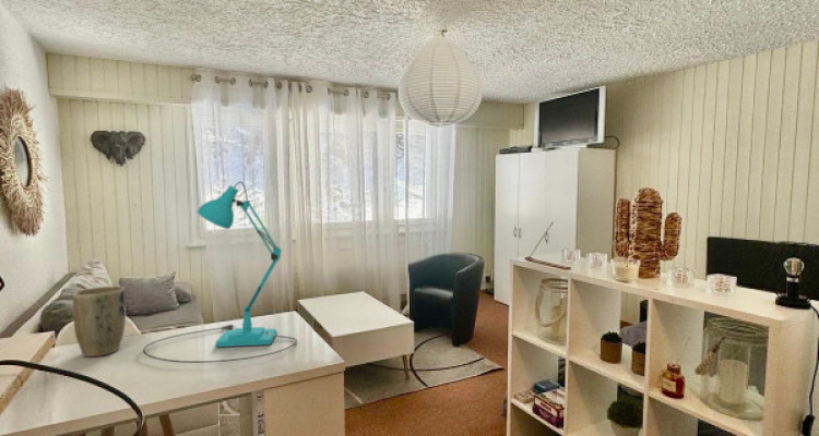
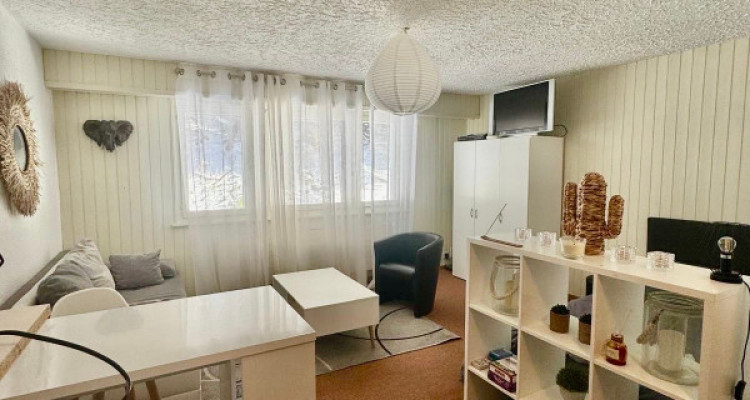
- plant pot [72,286,128,358]
- desk lamp [142,181,298,364]
